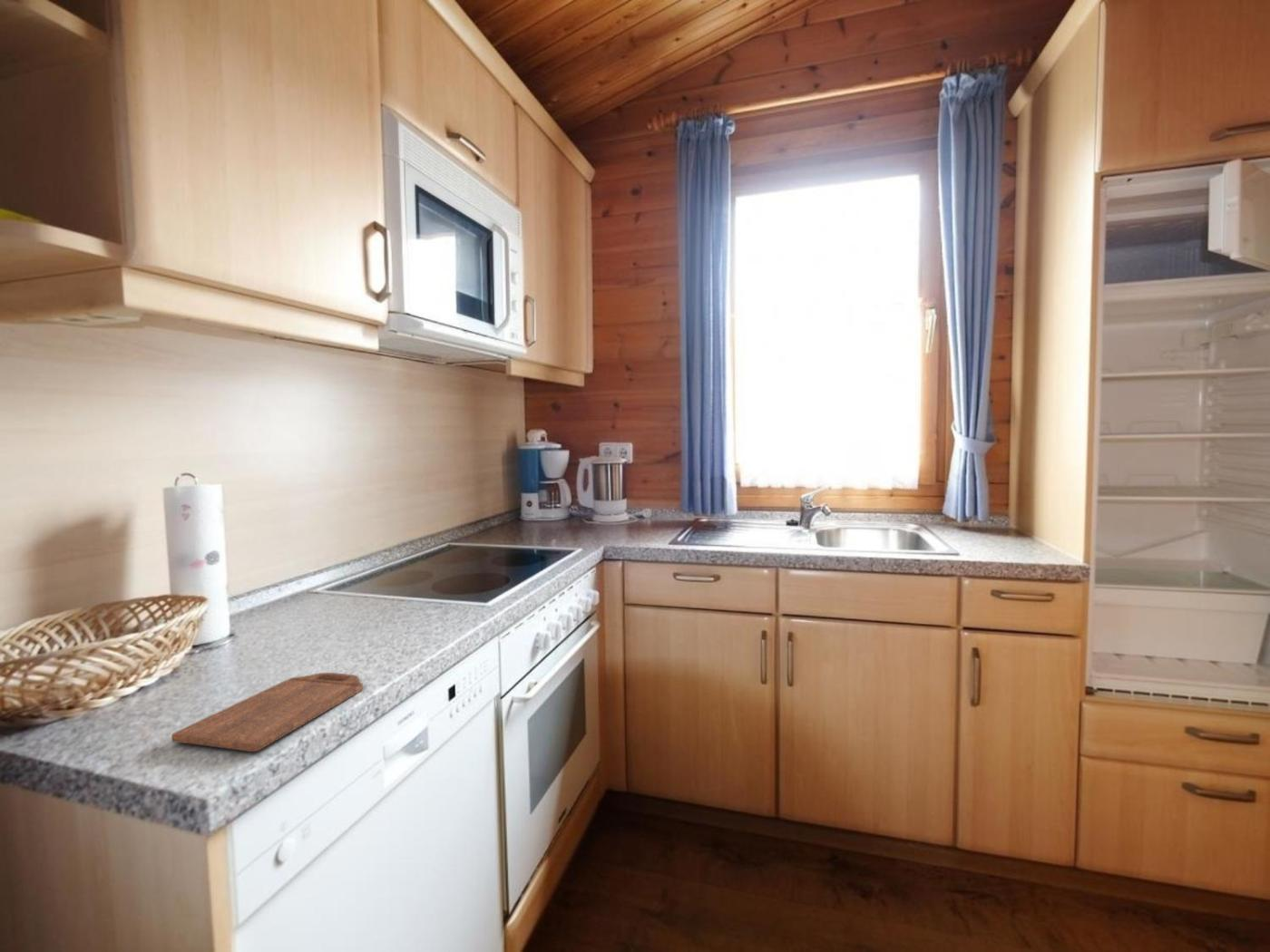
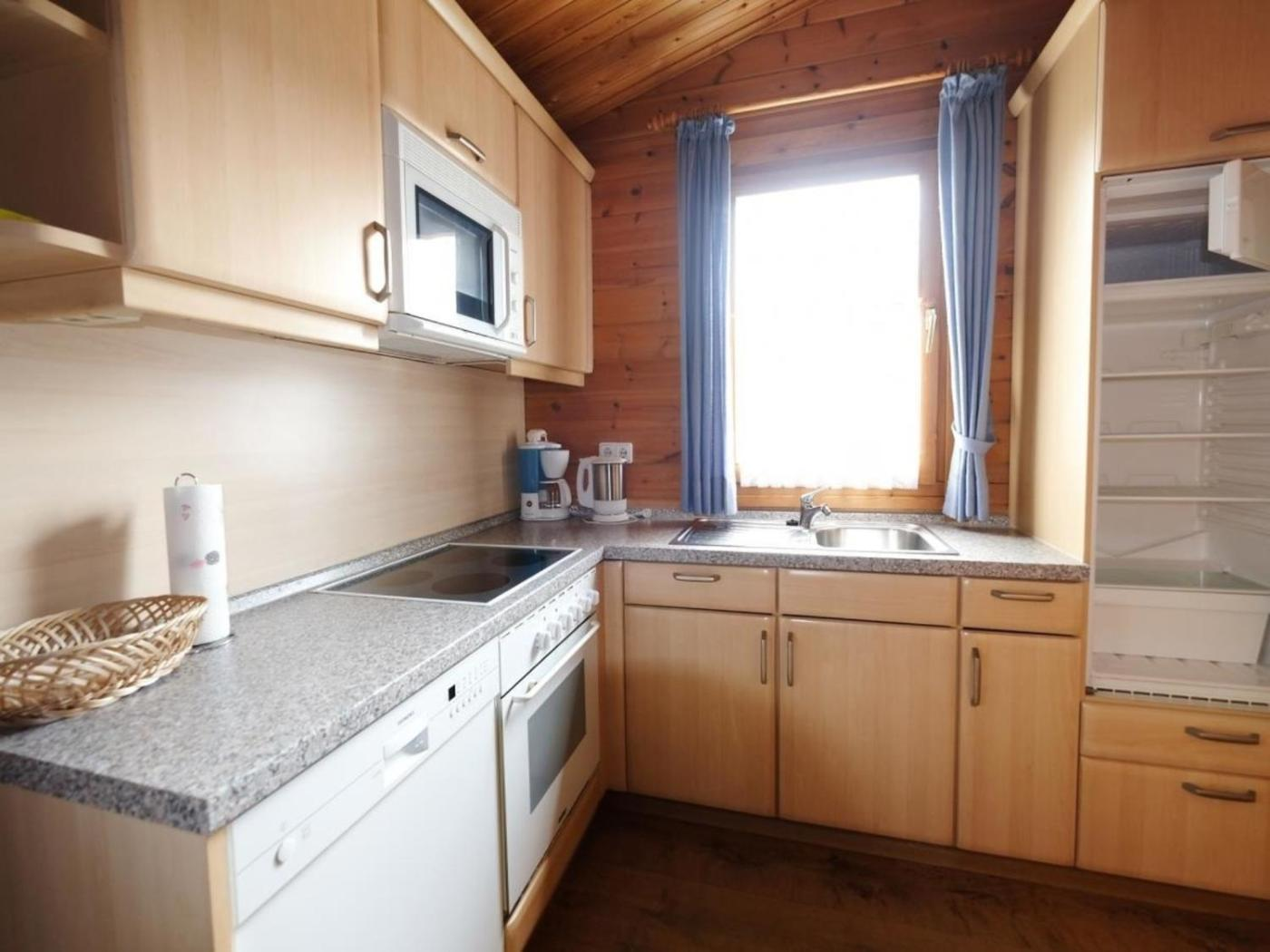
- cutting board [171,672,364,753]
